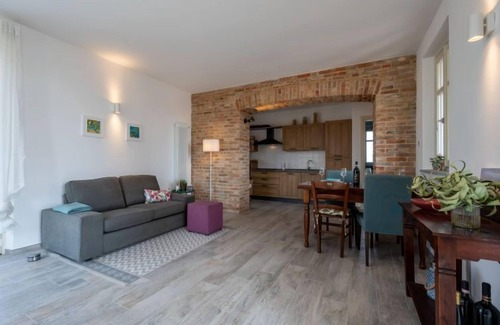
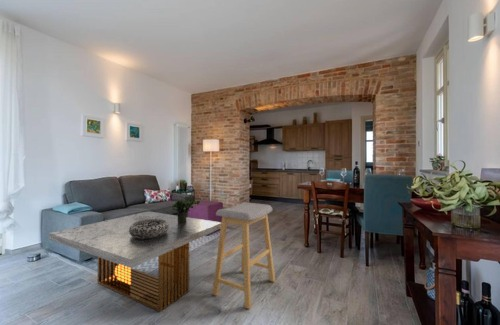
+ decorative bowl [129,219,169,238]
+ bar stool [211,201,276,310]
+ potted plant [170,193,202,223]
+ coffee table [48,210,221,313]
